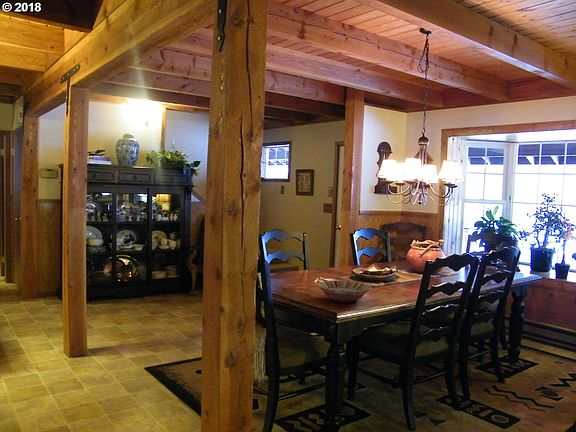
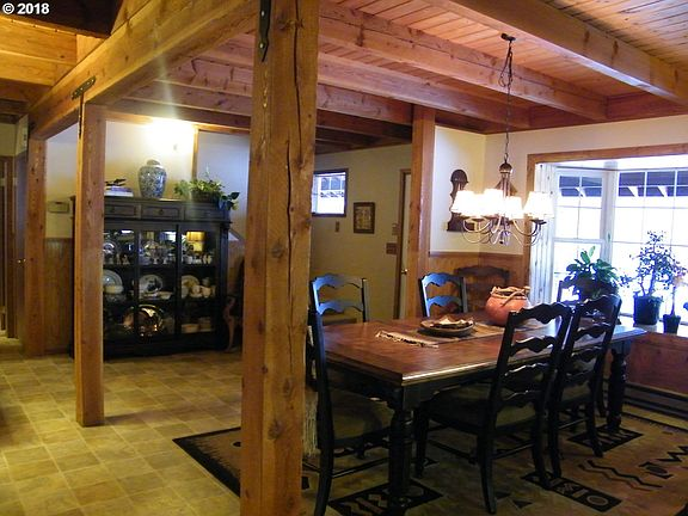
- serving bowl [316,279,373,303]
